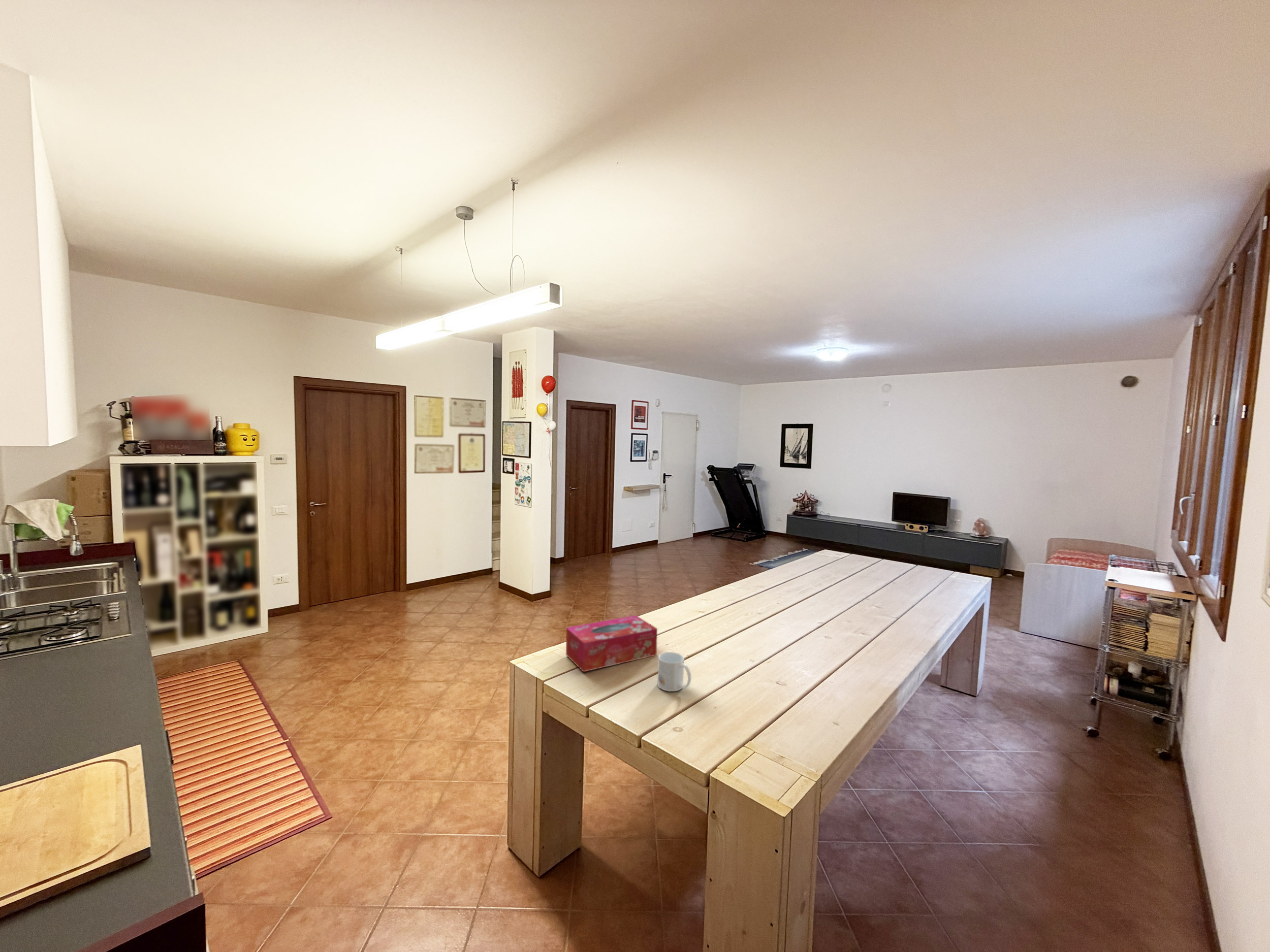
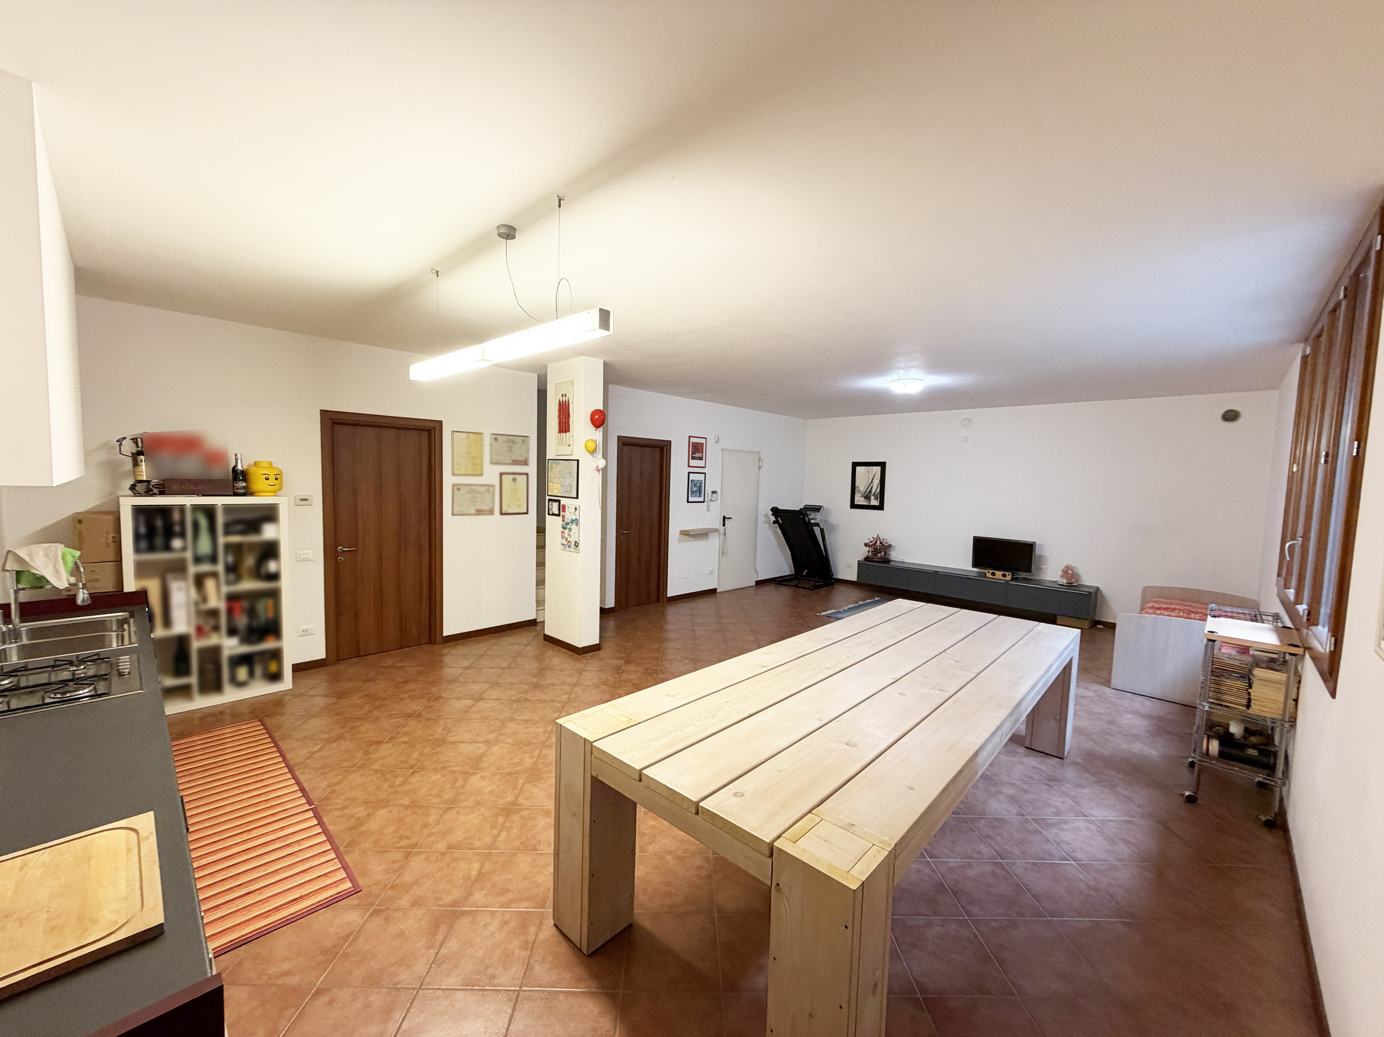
- tissue box [565,615,658,672]
- mug [657,651,691,692]
